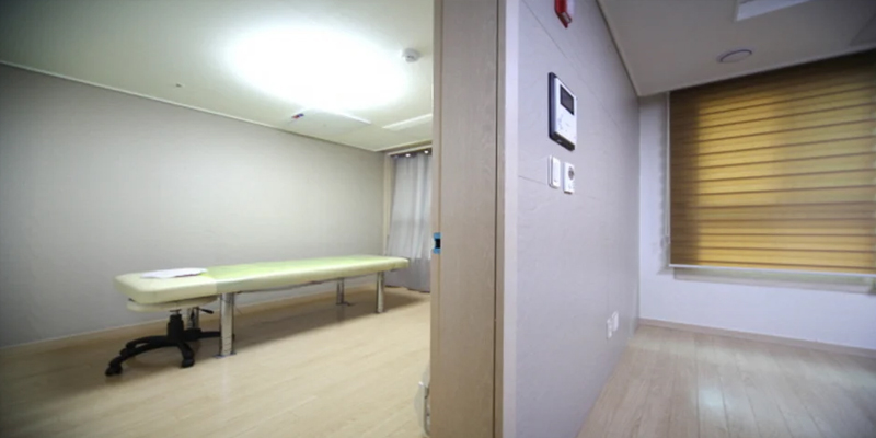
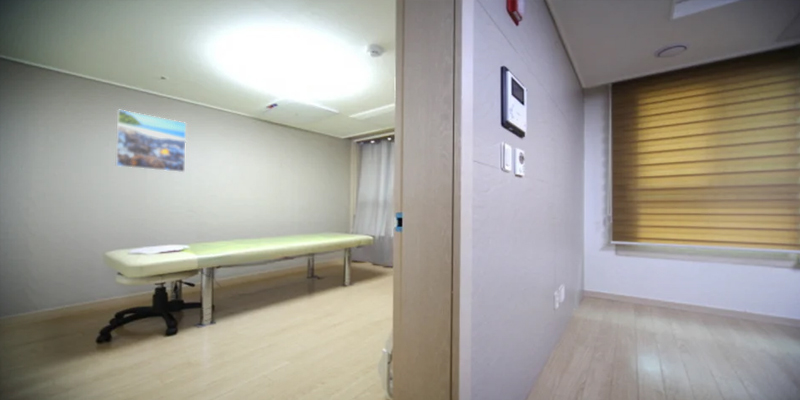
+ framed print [115,108,187,173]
